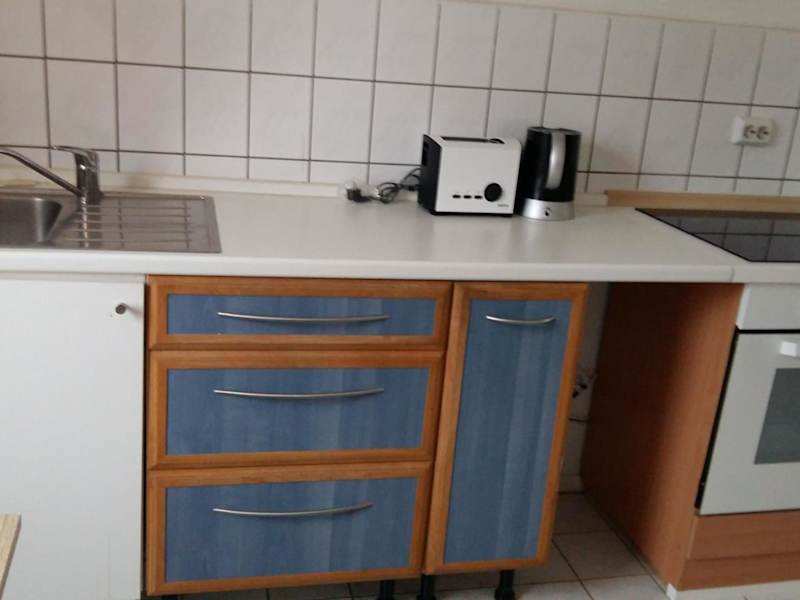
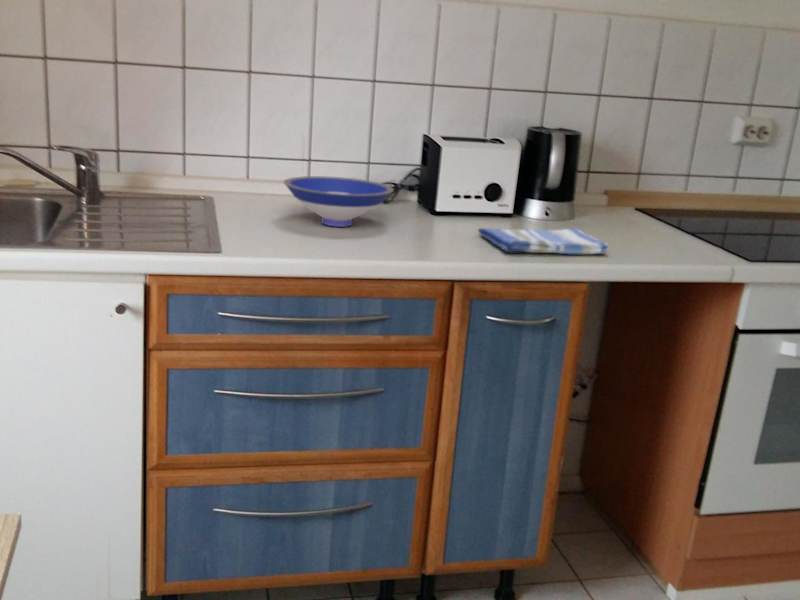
+ bowl [283,175,395,228]
+ dish towel [477,227,610,255]
